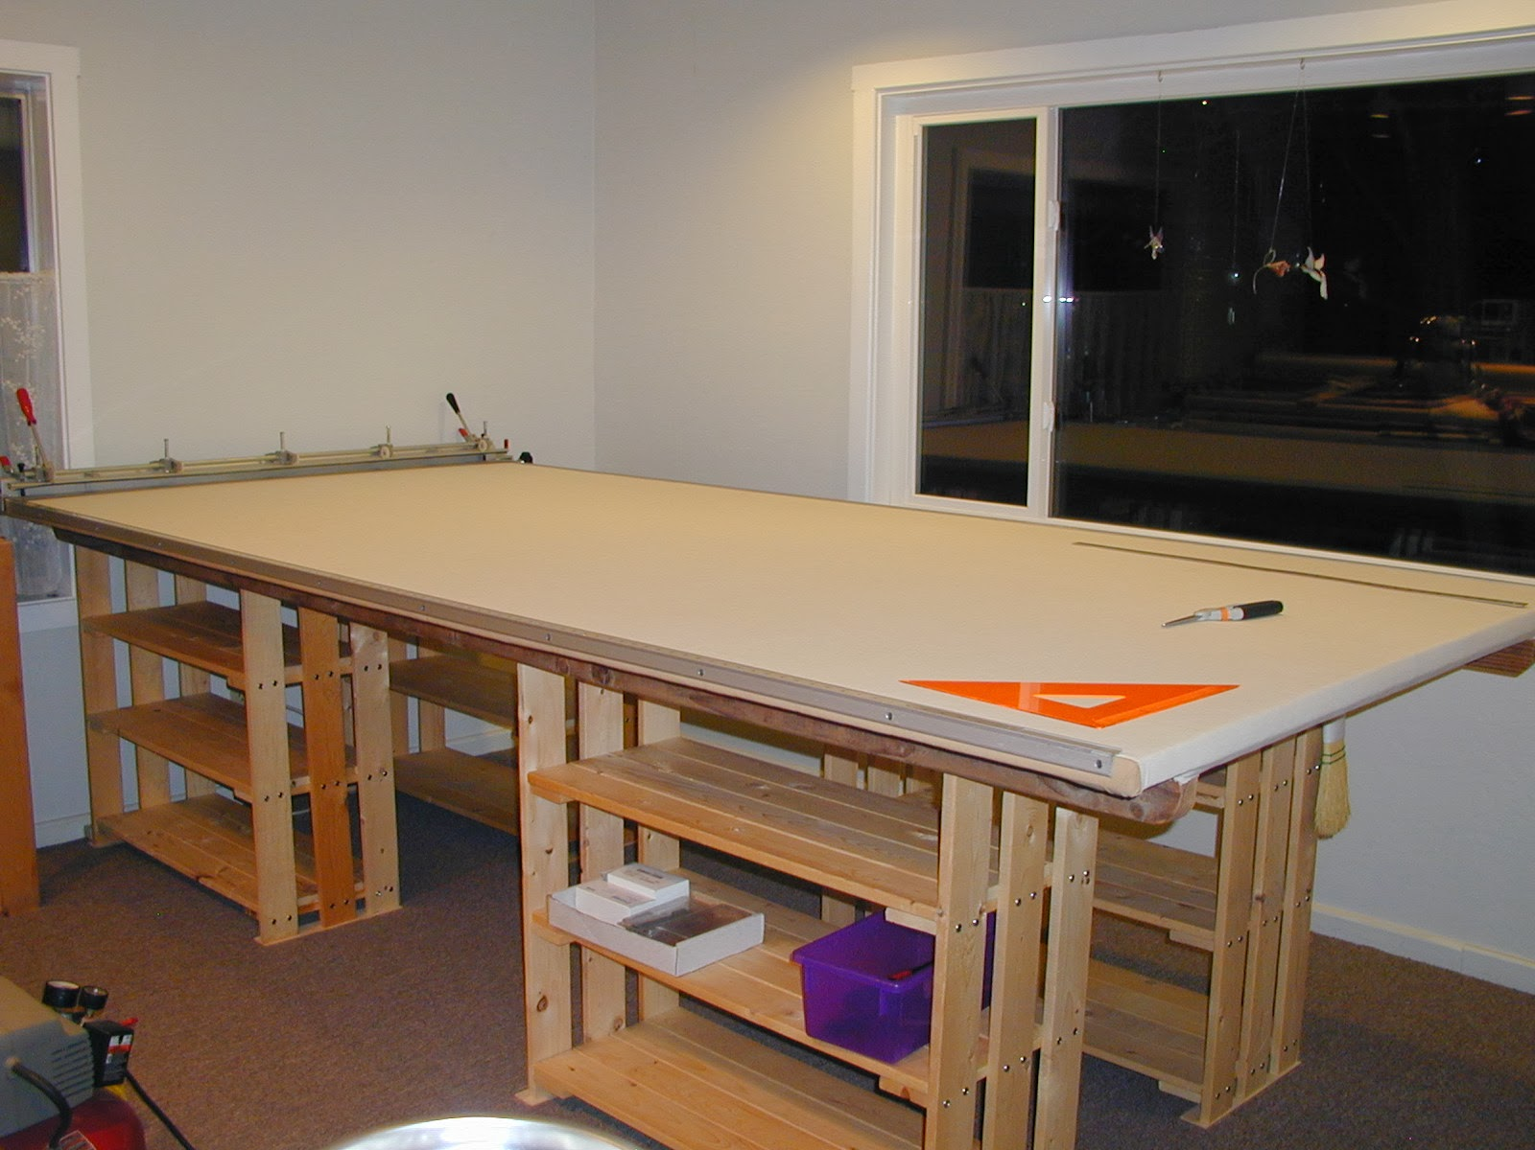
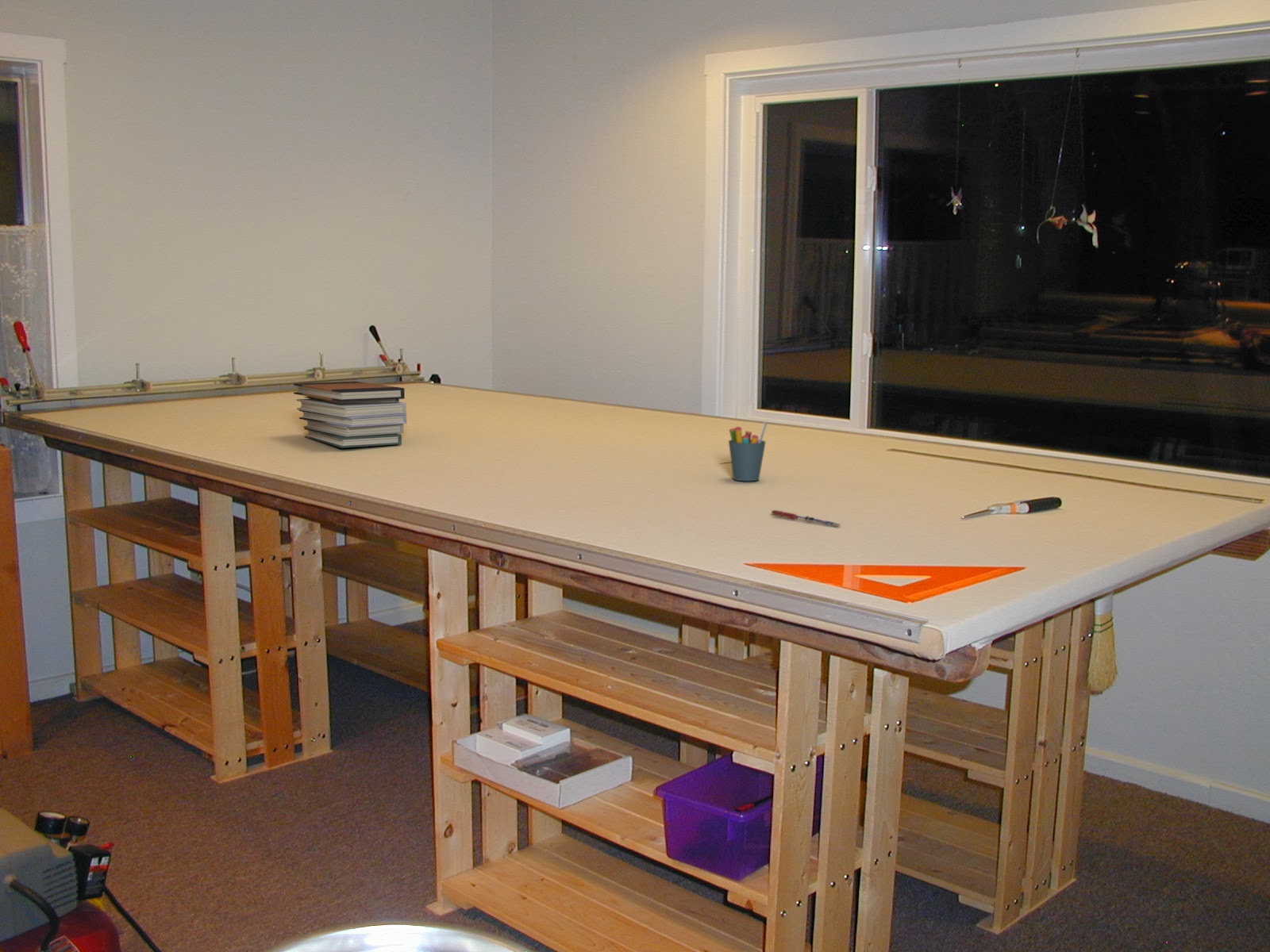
+ pen [771,509,841,527]
+ book stack [293,381,407,449]
+ pen holder [728,420,768,482]
